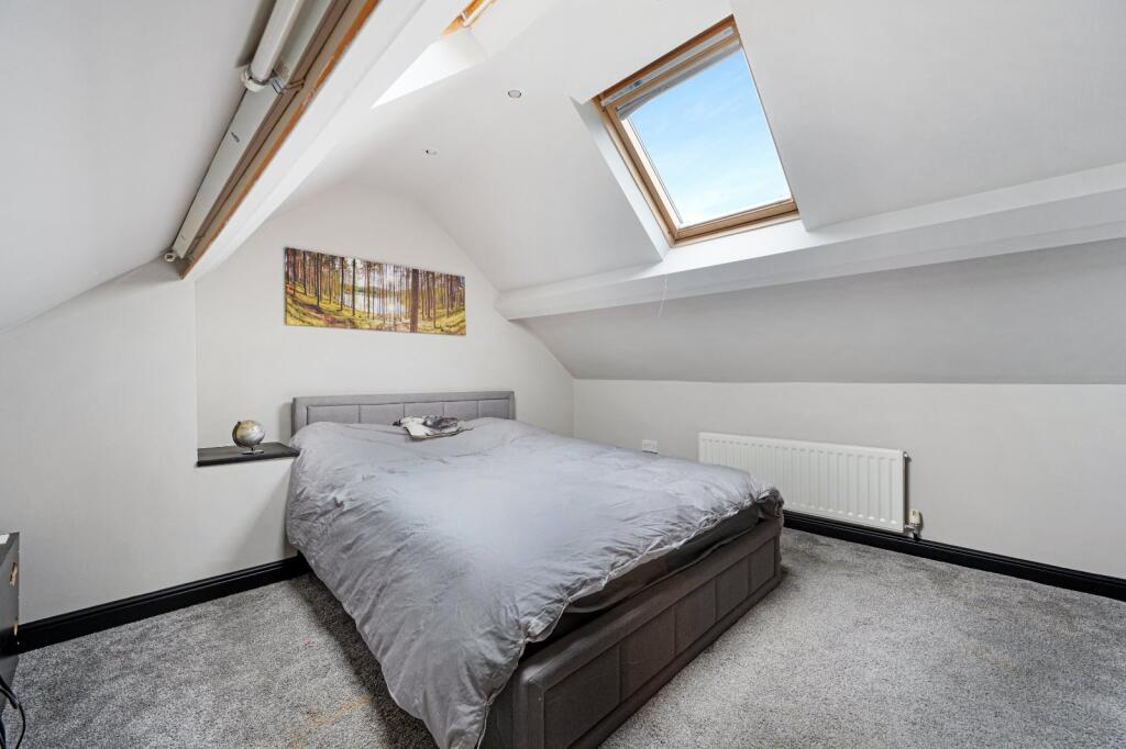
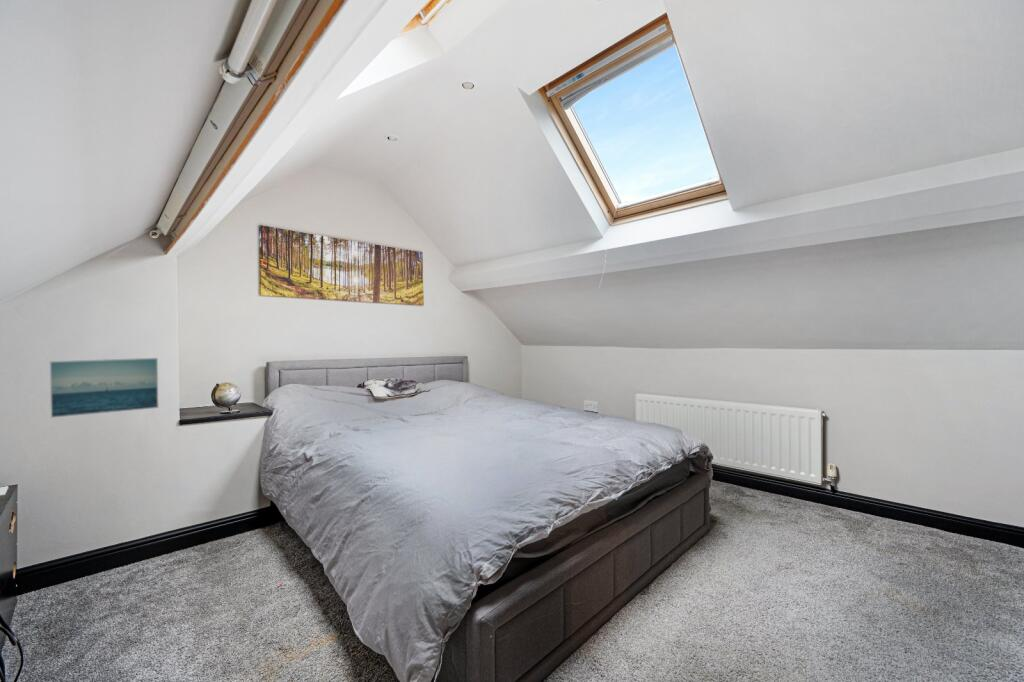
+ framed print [49,357,160,419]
